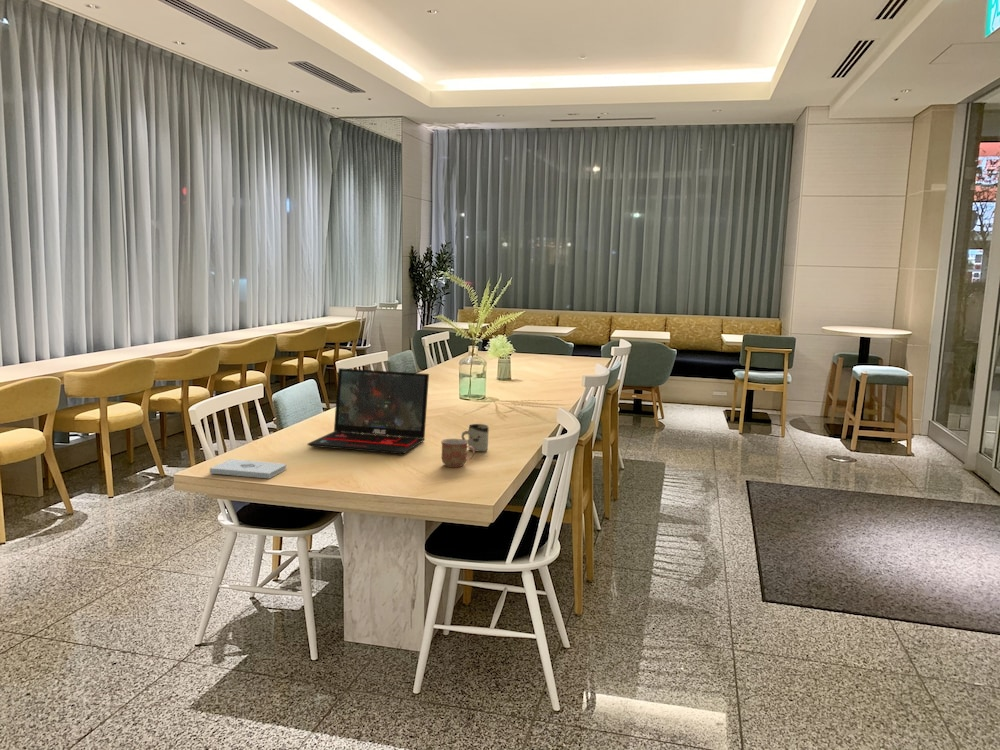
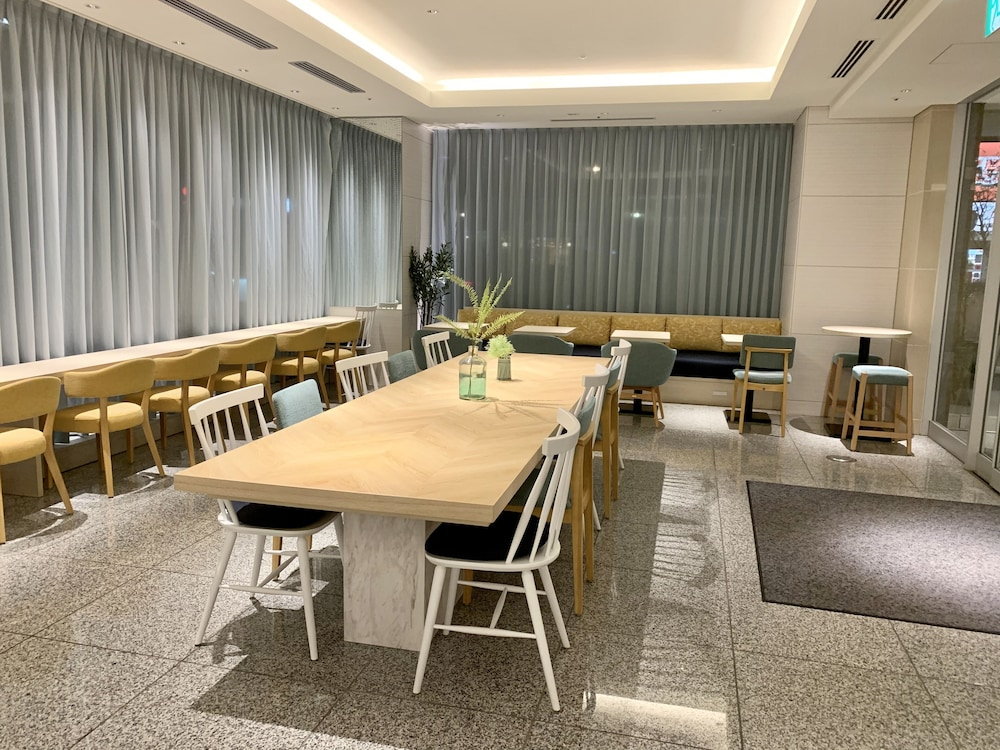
- cup [460,423,490,453]
- notepad [209,458,287,480]
- laptop [307,367,430,455]
- mug [440,438,476,468]
